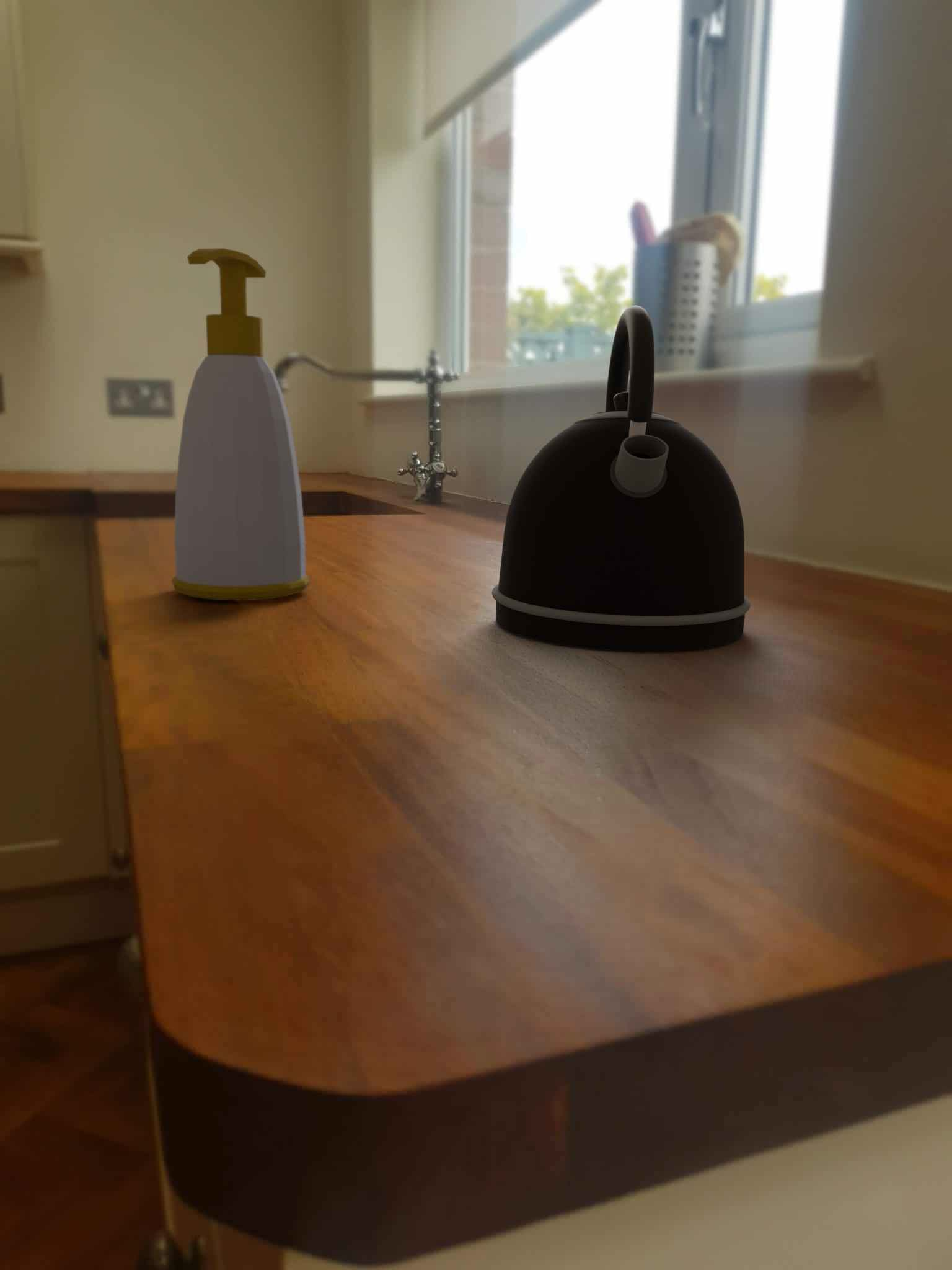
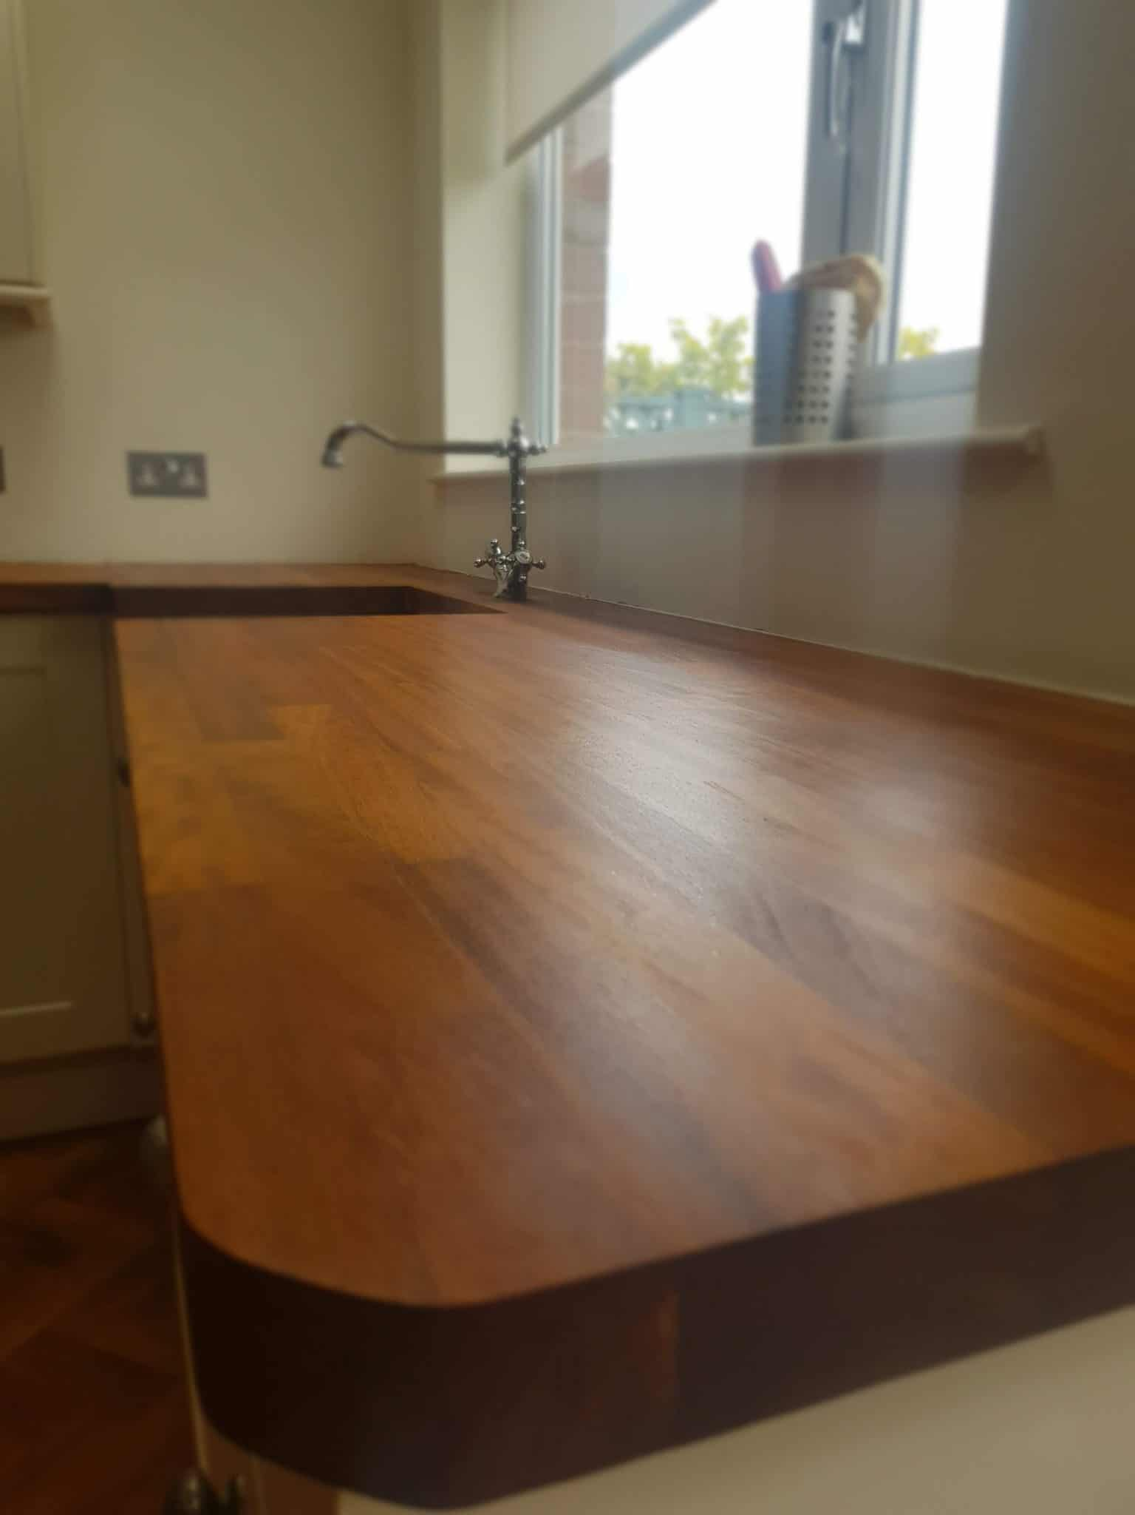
- kettle [491,305,751,652]
- soap bottle [170,247,311,602]
